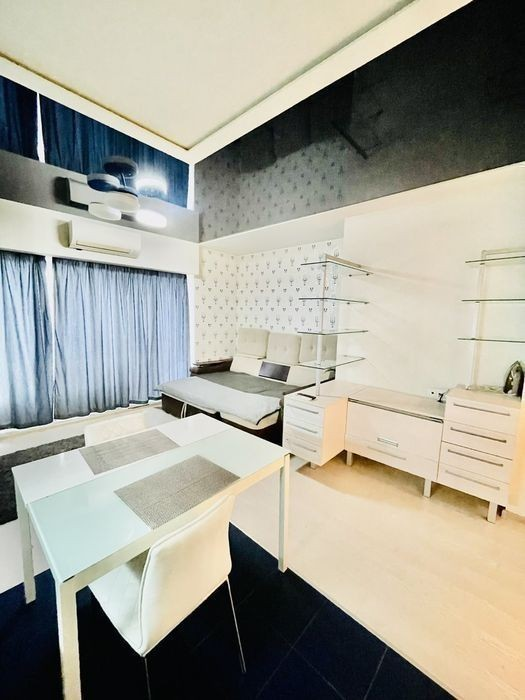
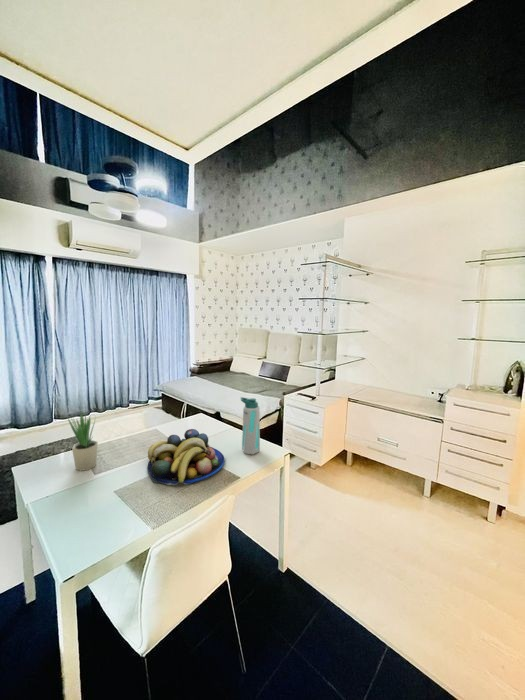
+ fruit bowl [146,428,226,487]
+ water bottle [240,396,261,456]
+ potted plant [66,405,99,472]
